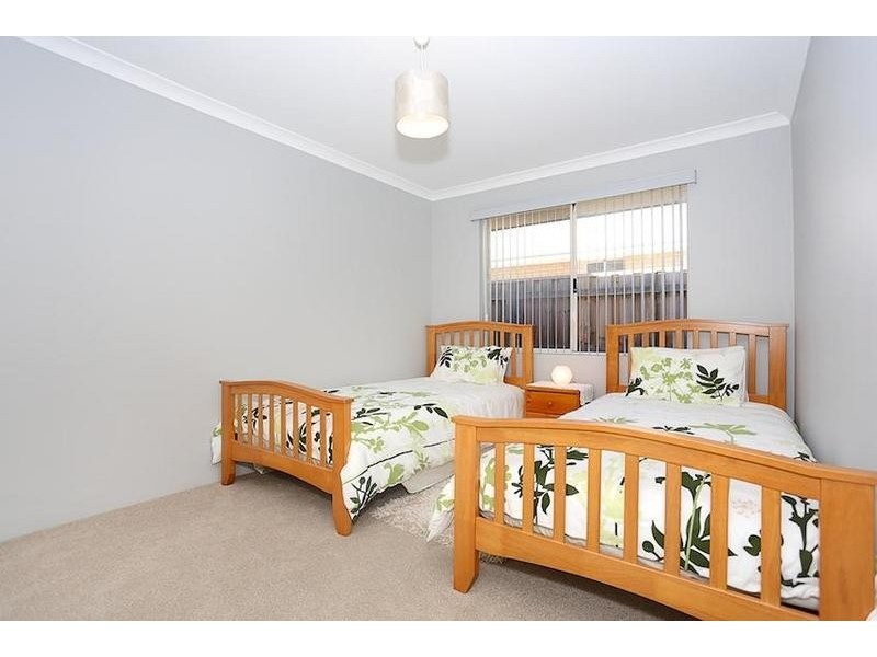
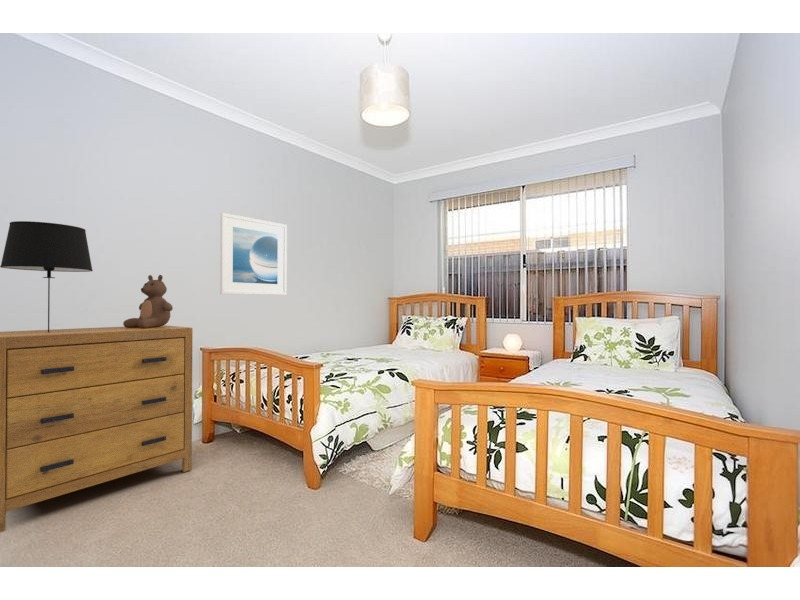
+ teddy bear [122,274,174,329]
+ table lamp [0,220,94,332]
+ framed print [219,212,288,296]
+ dresser [0,324,194,533]
